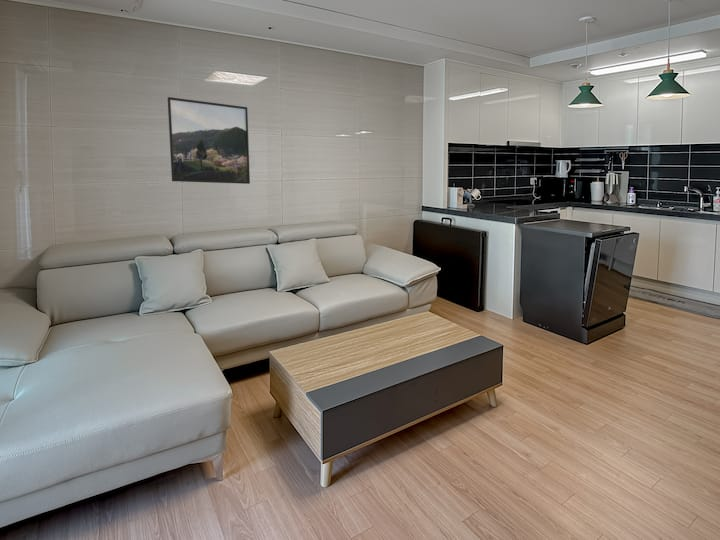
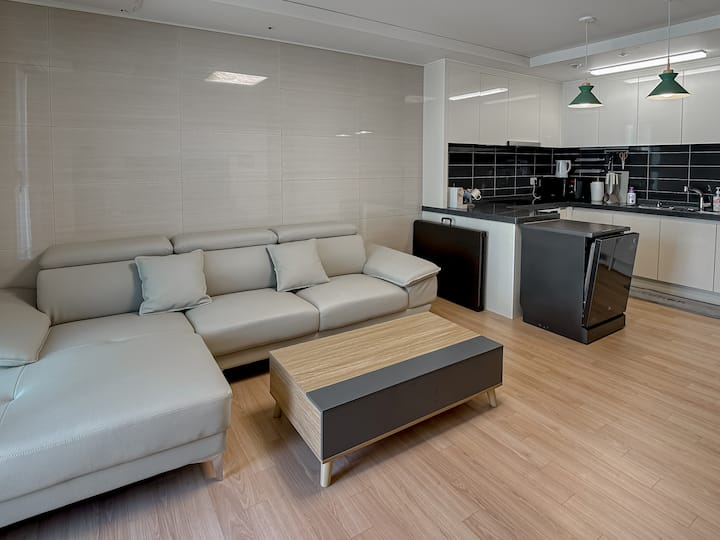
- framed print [167,96,251,185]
